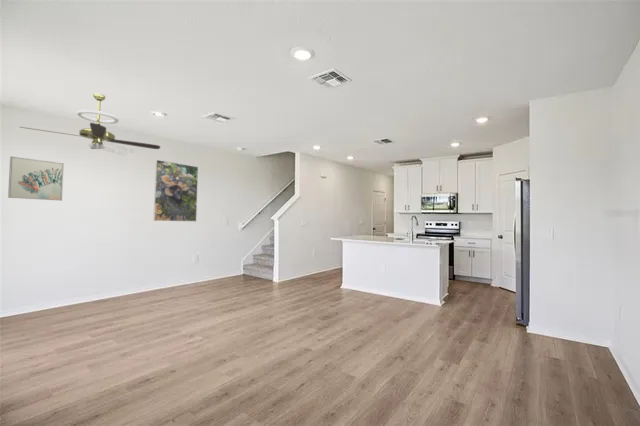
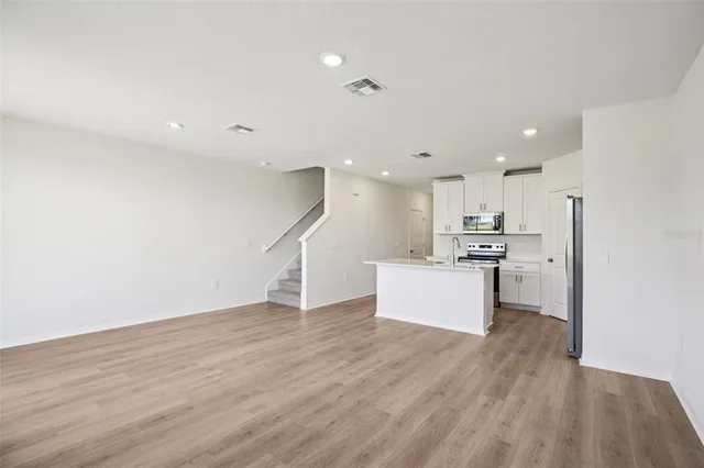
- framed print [152,159,199,222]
- wall art [7,155,65,202]
- ceiling fan [20,93,161,157]
